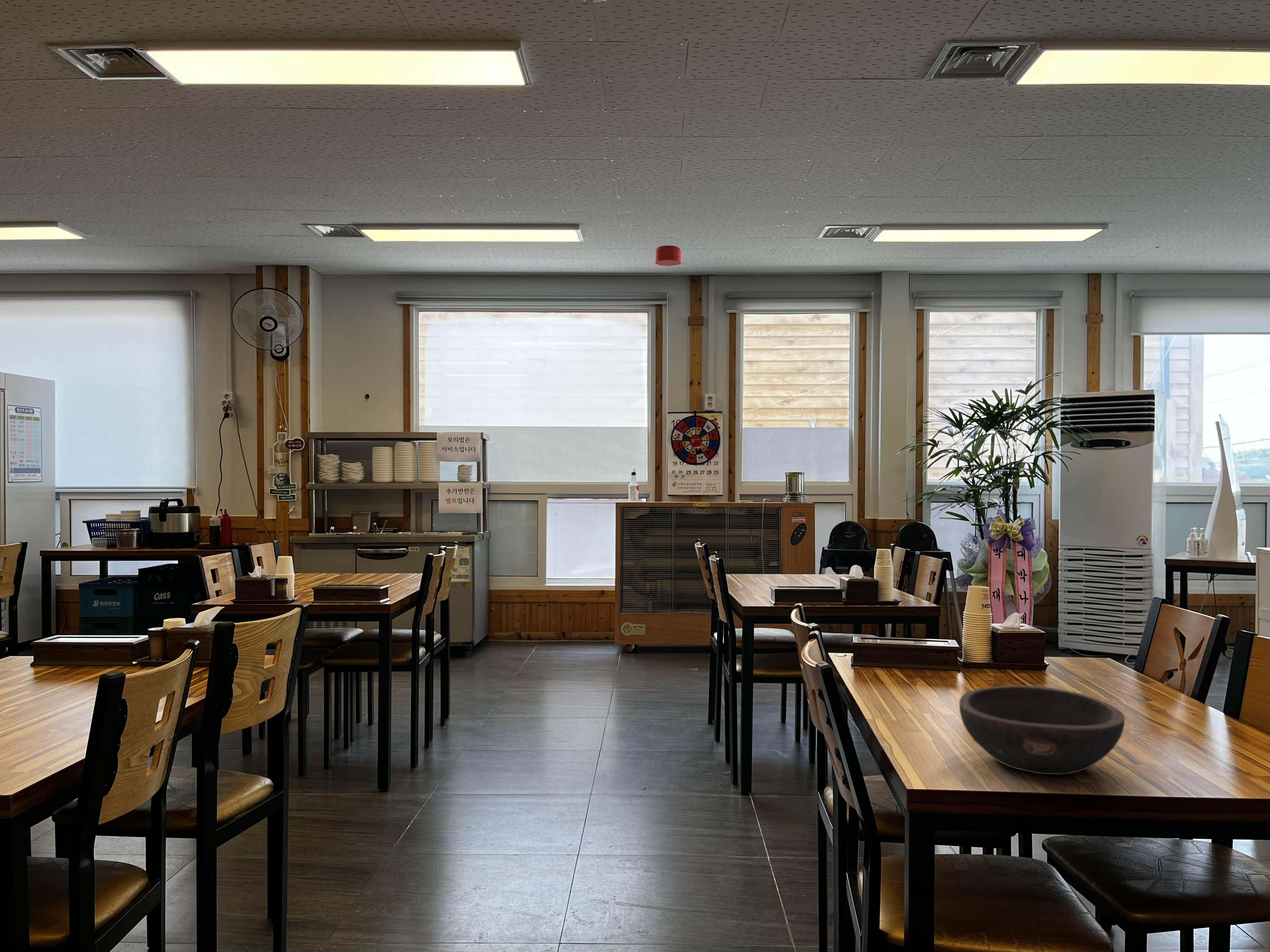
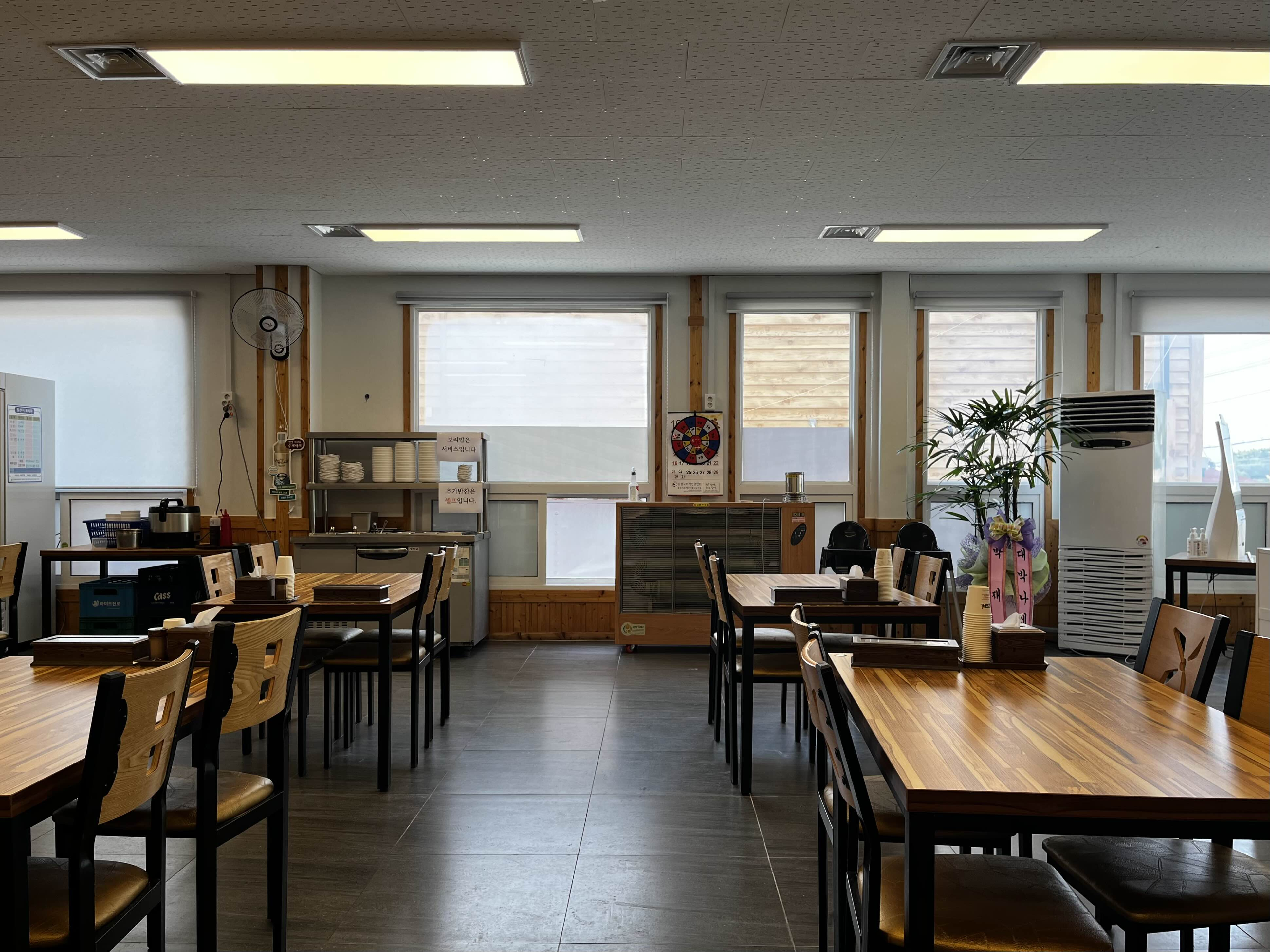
- bowl [959,685,1125,775]
- smoke detector [654,245,682,266]
